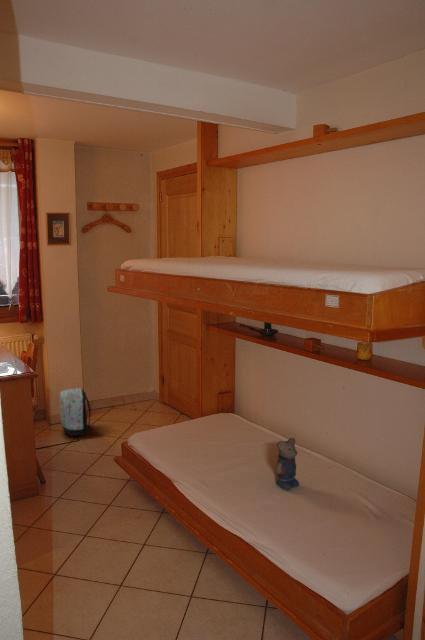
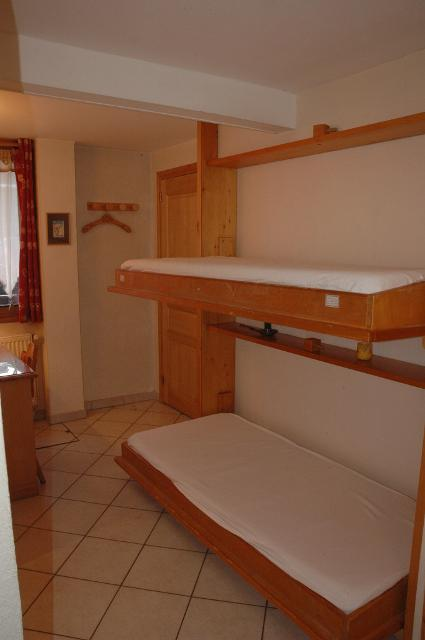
- teddy bear [275,437,300,490]
- backpack [58,387,92,437]
